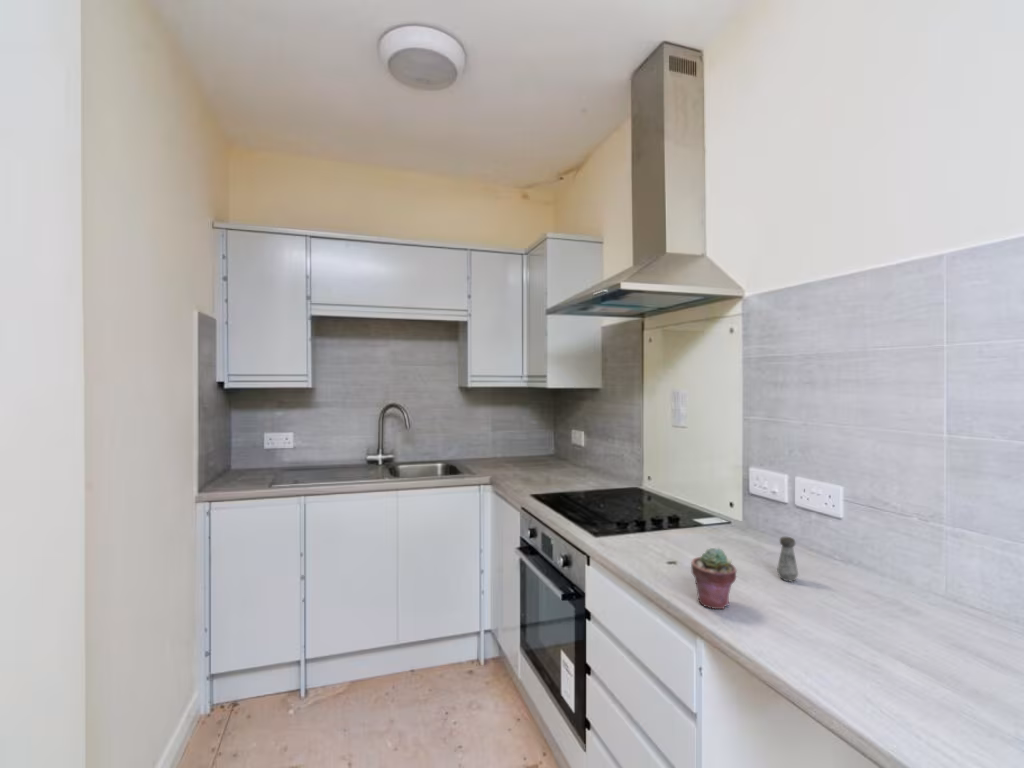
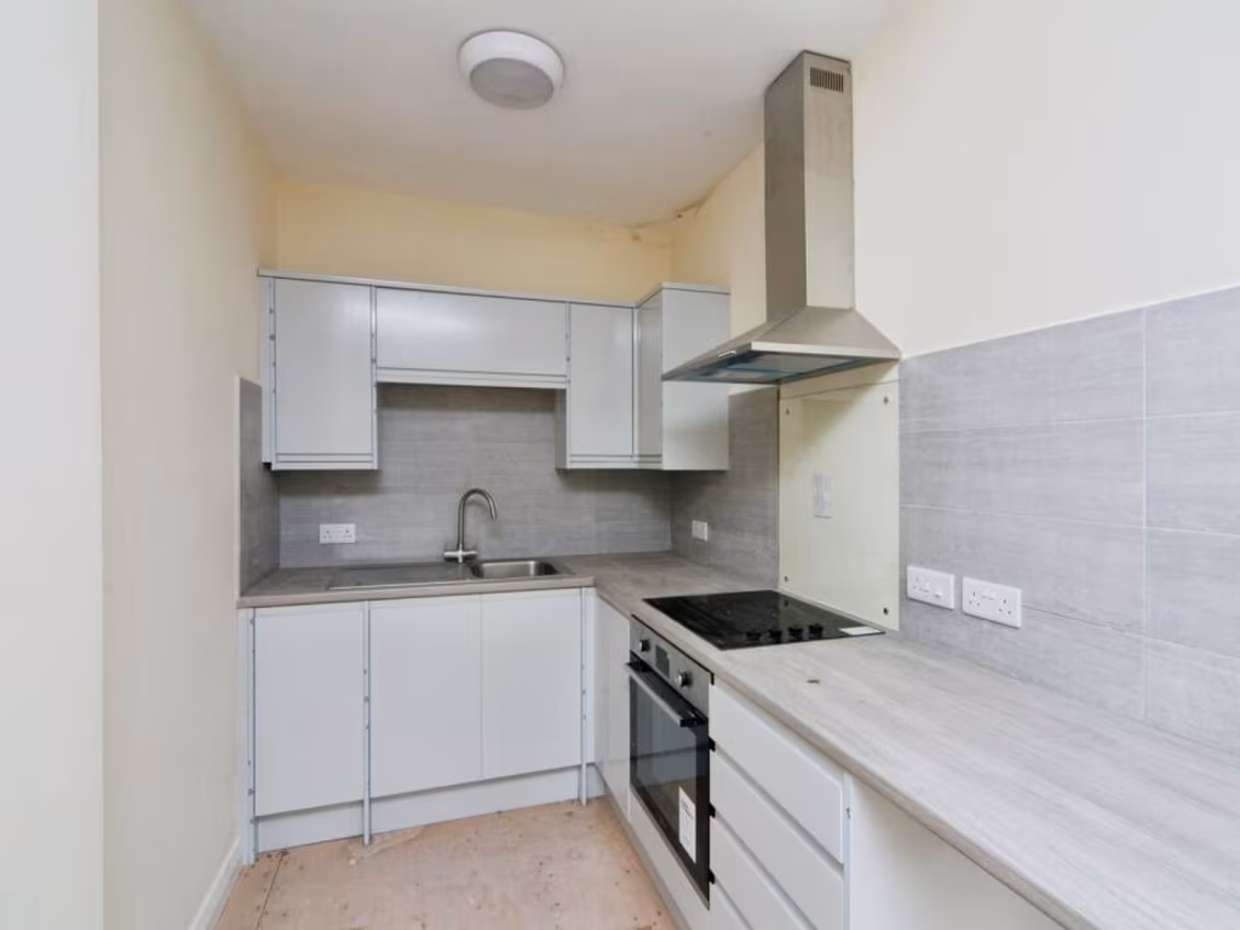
- potted succulent [690,547,738,610]
- salt shaker [776,536,799,583]
